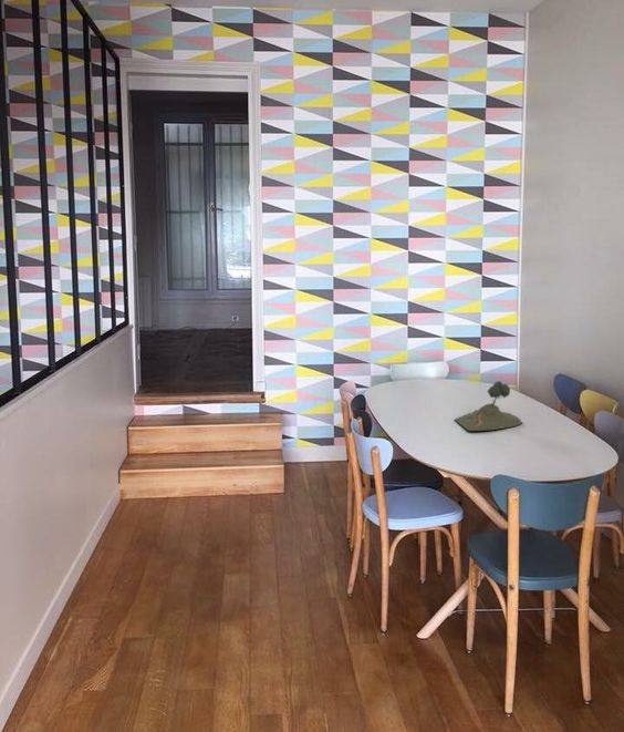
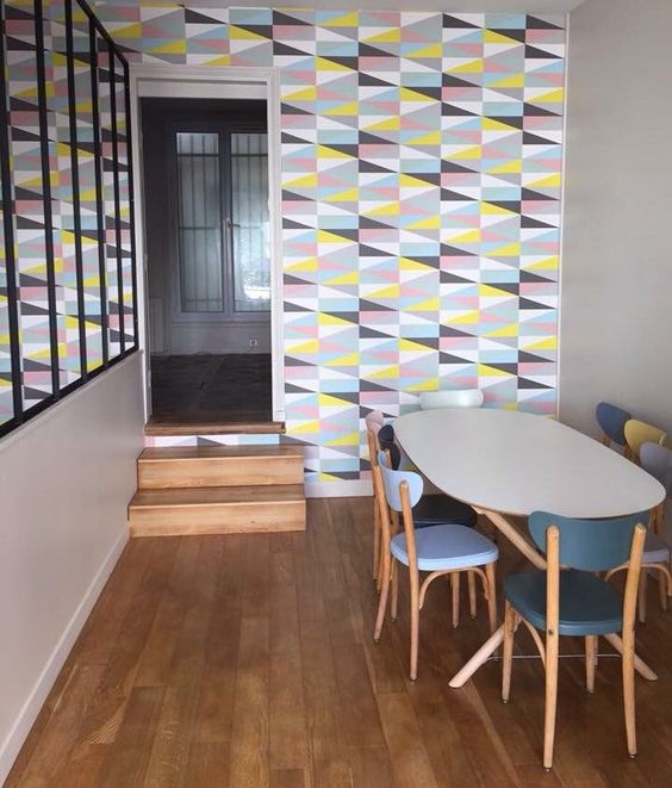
- plant [454,380,523,432]
